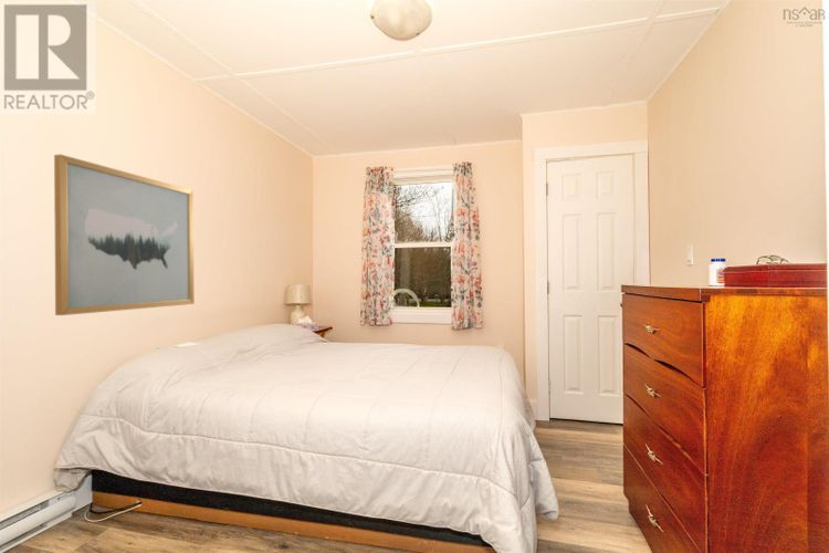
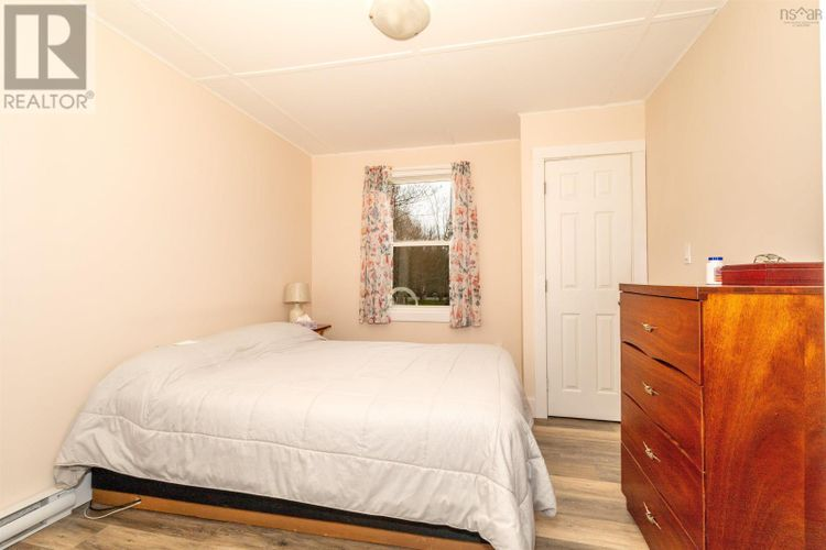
- wall art [53,153,196,316]
